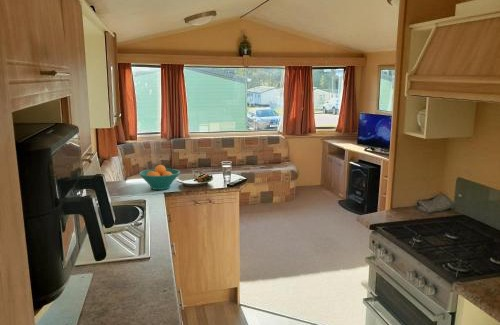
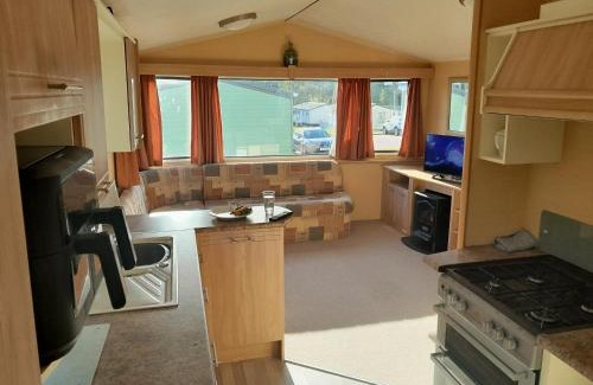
- fruit bowl [138,164,181,191]
